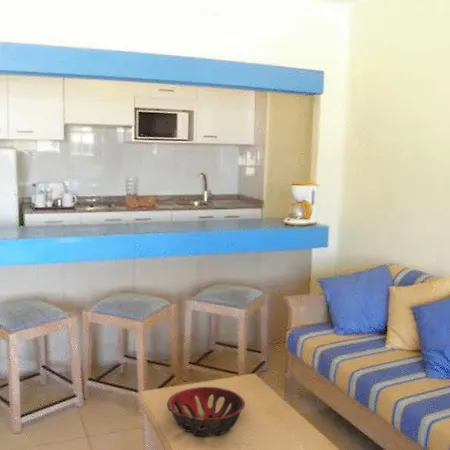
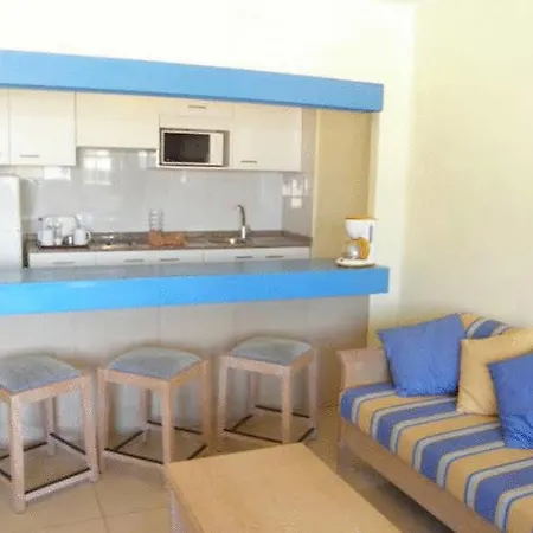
- decorative bowl [166,386,246,437]
